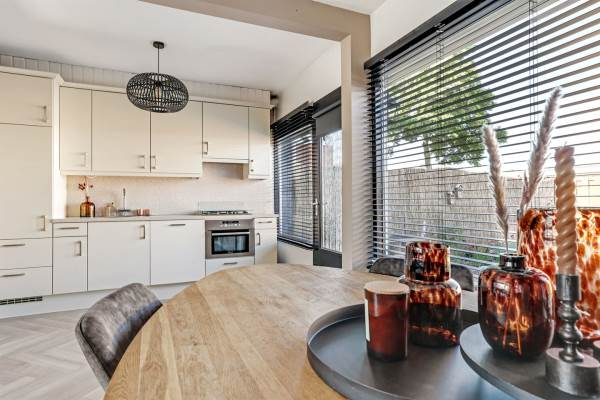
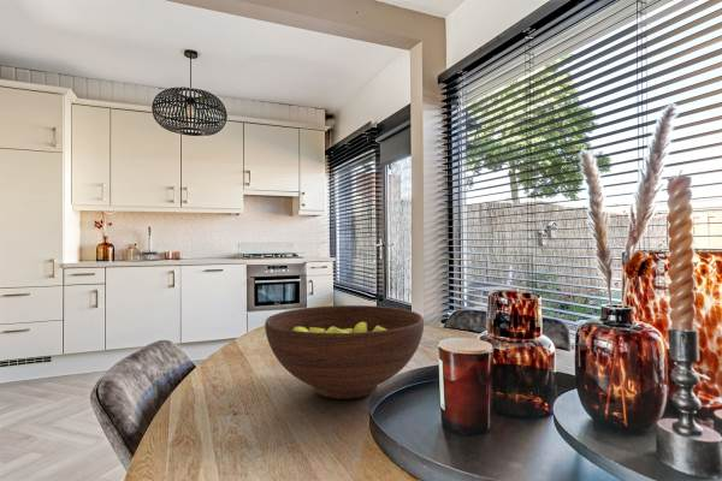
+ fruit bowl [264,304,425,400]
